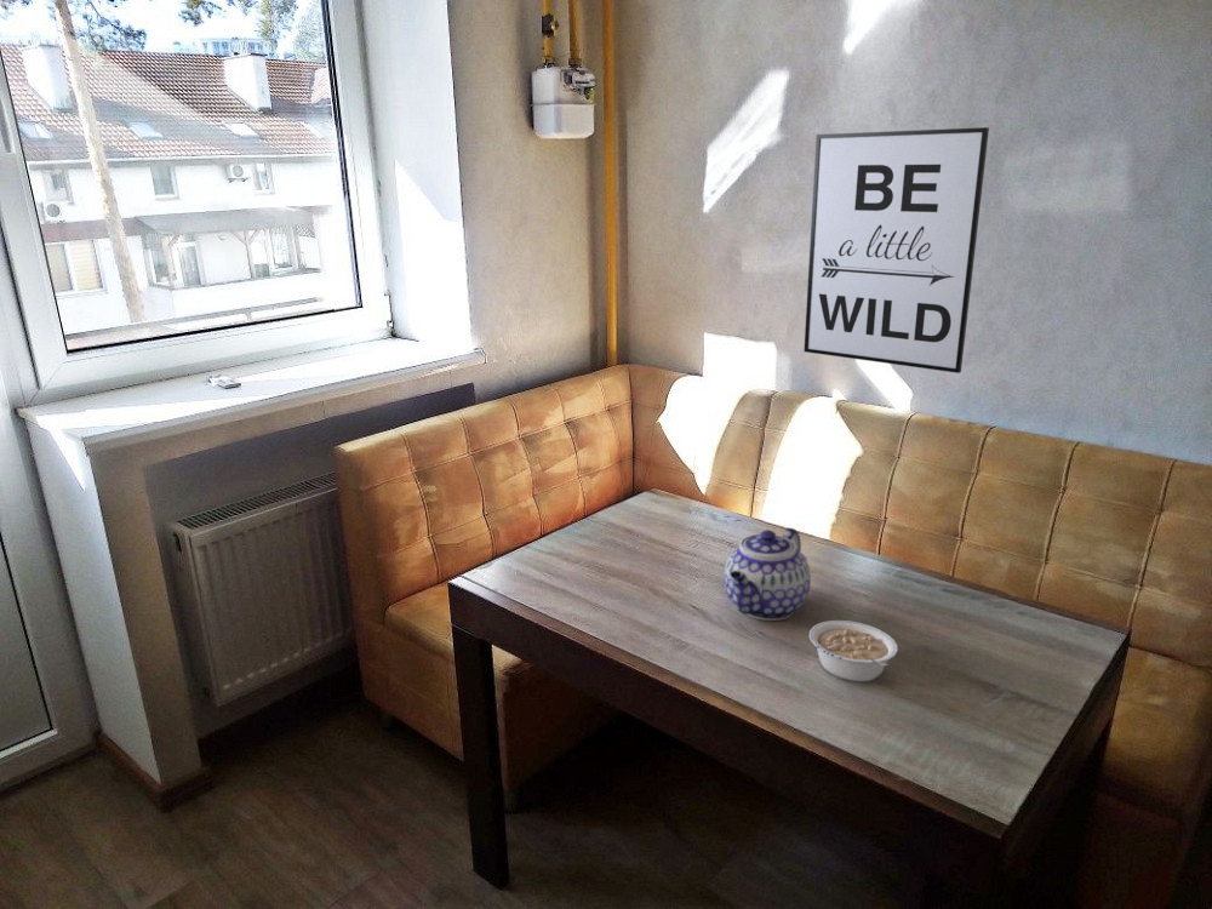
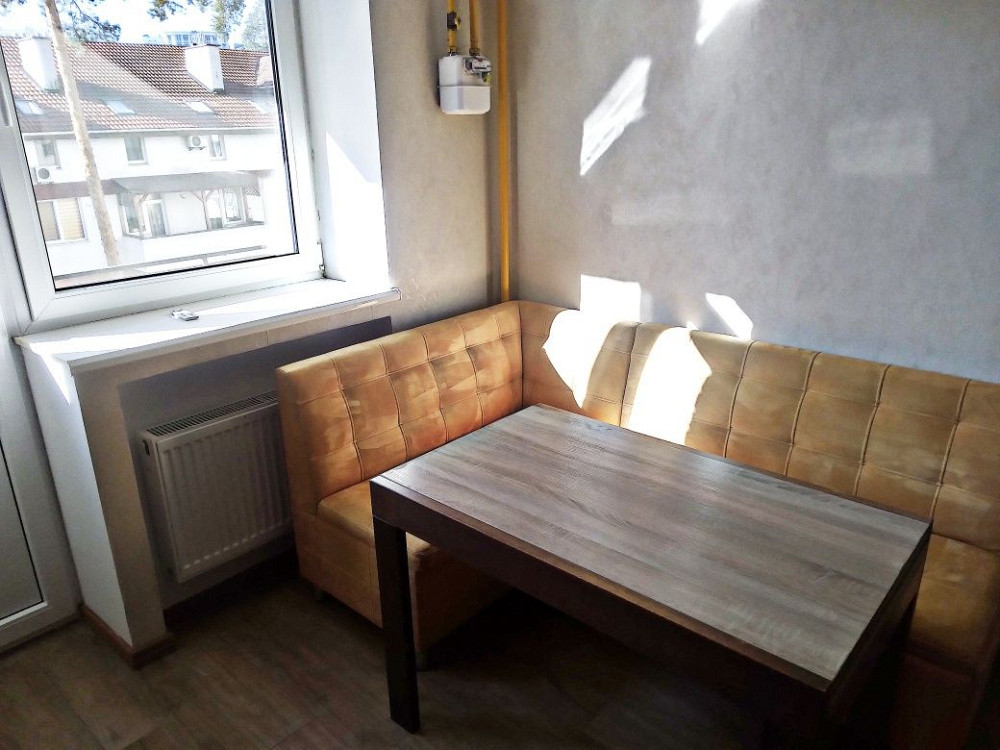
- teapot [722,527,812,622]
- wall art [804,126,990,375]
- legume [808,619,899,682]
